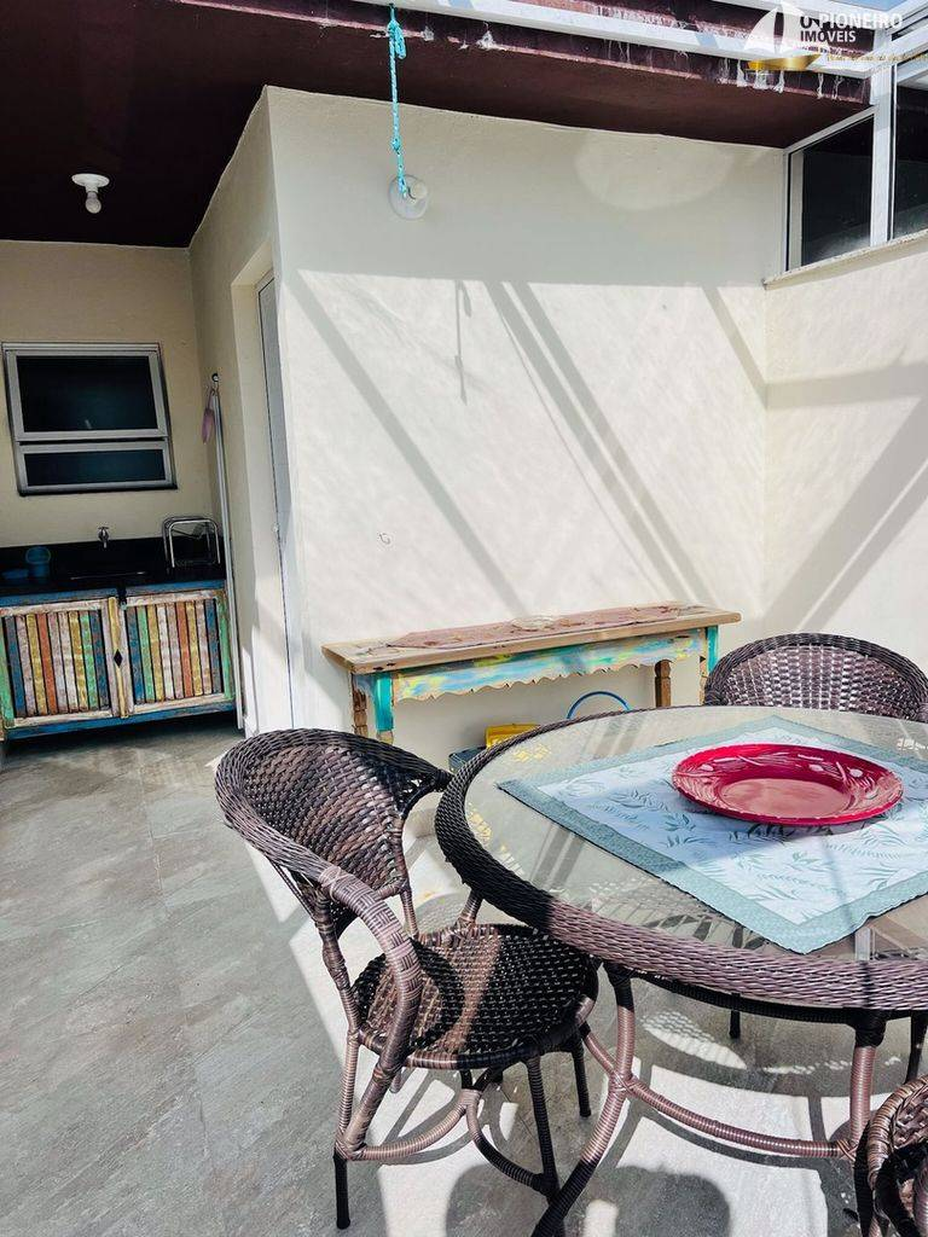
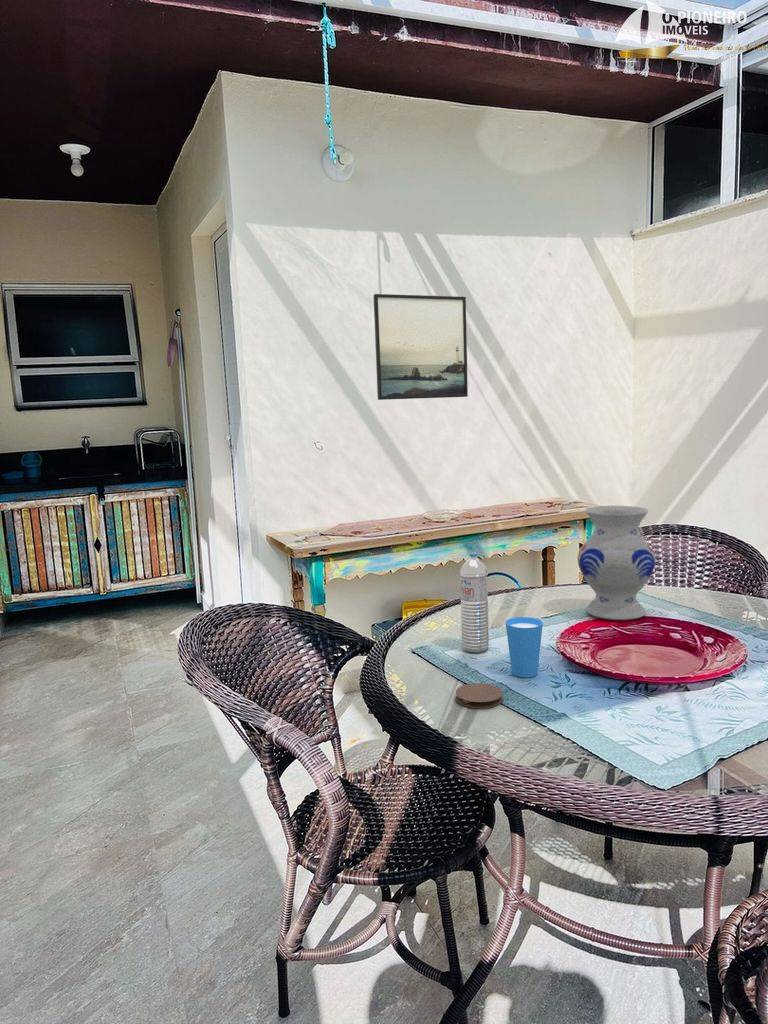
+ water bottle [459,551,490,654]
+ cup [505,616,544,678]
+ coaster [455,682,504,709]
+ vase [577,505,657,621]
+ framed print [373,293,469,401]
